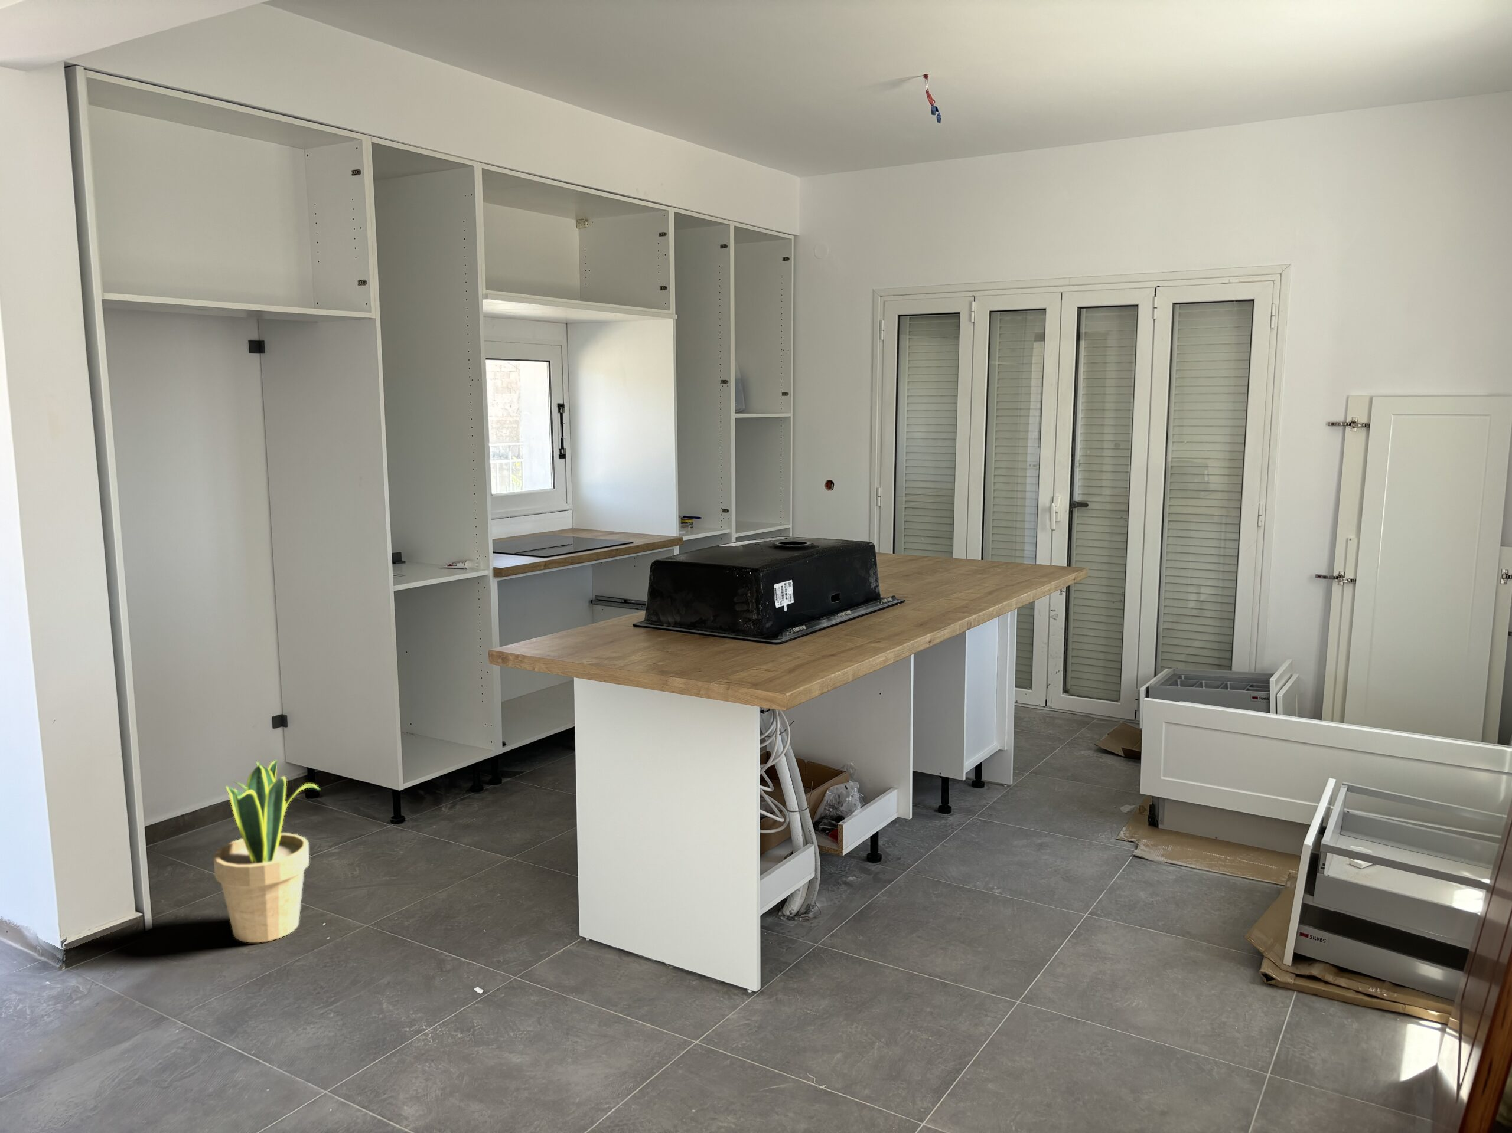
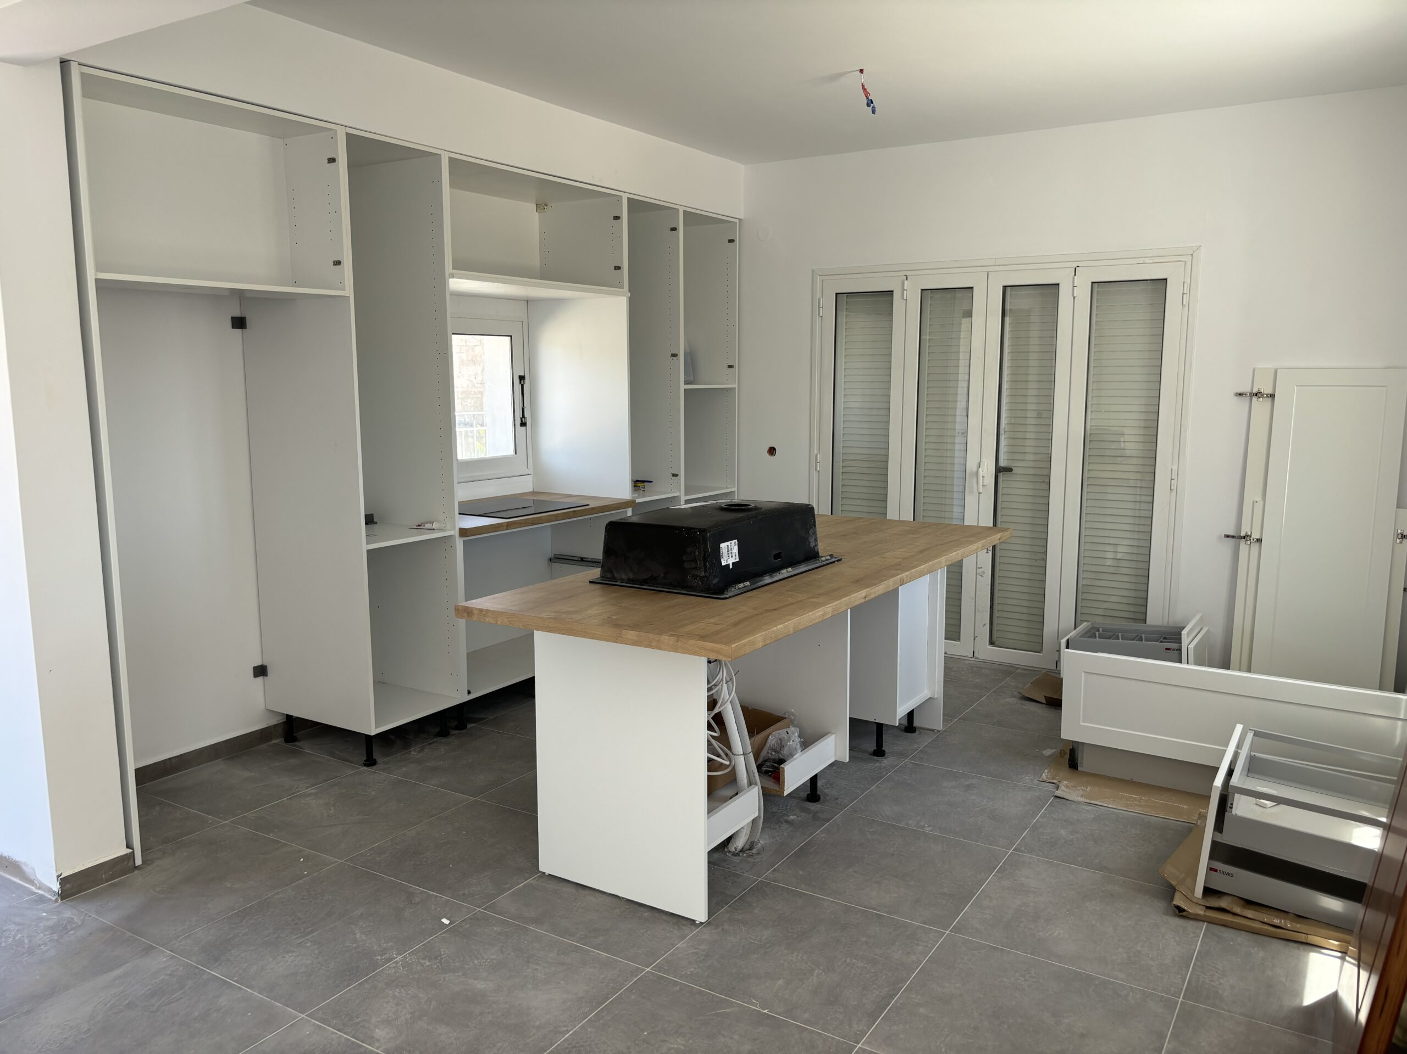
- potted plant [213,759,320,943]
